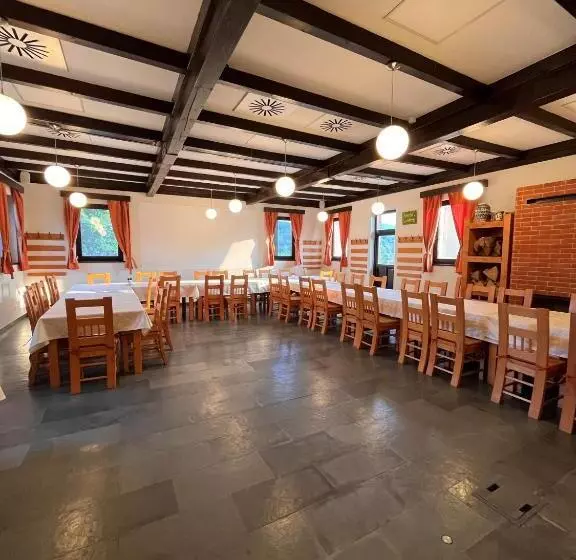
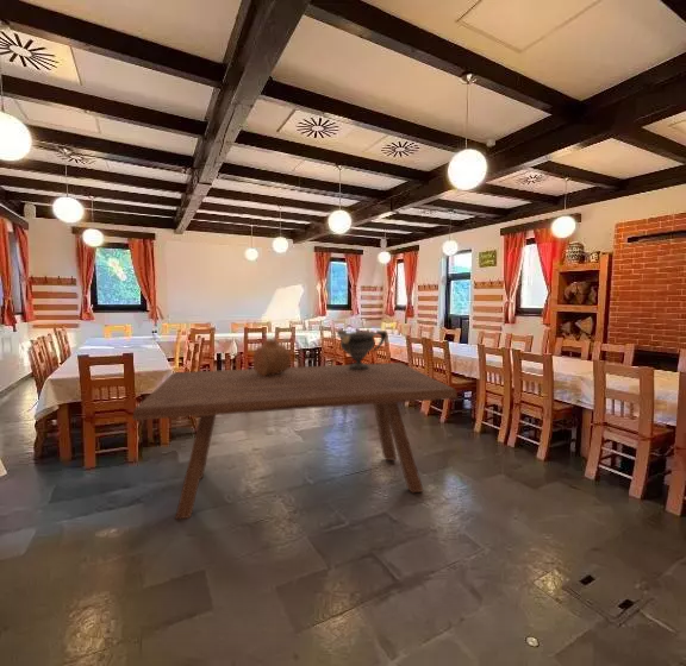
+ dining table [131,362,459,521]
+ decorative bowl [336,328,388,370]
+ vase [252,338,292,376]
